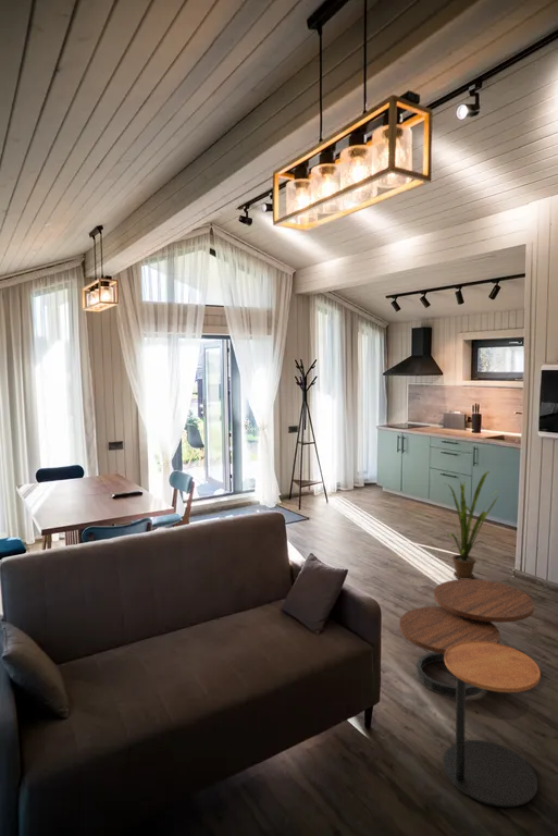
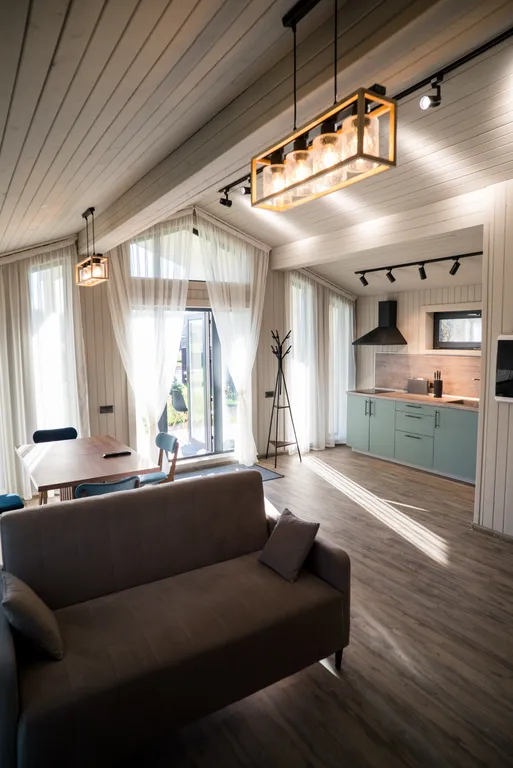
- side table [442,641,542,808]
- coffee table [398,578,535,698]
- house plant [445,470,499,579]
